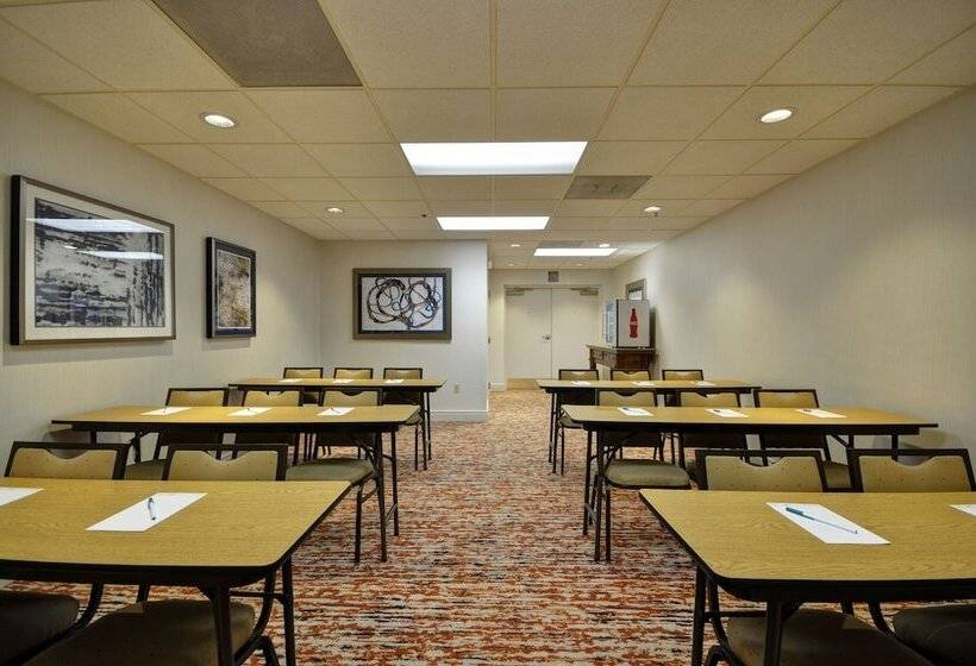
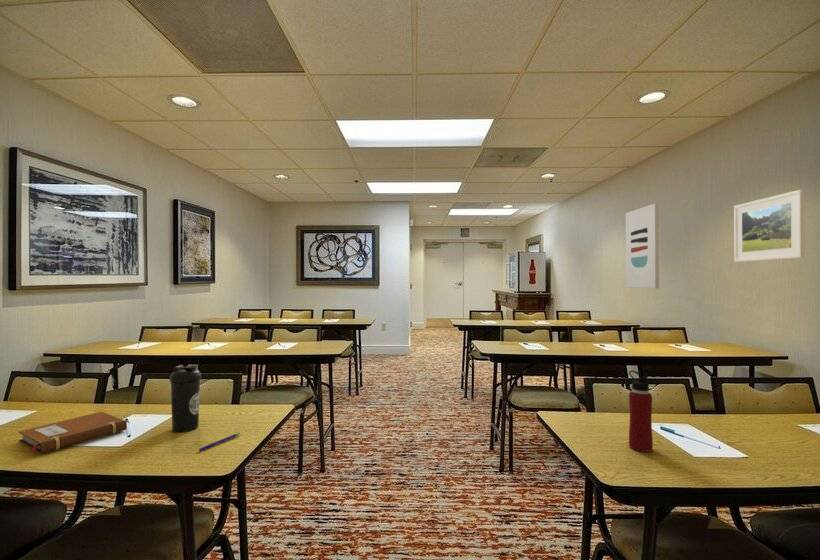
+ pen [198,432,241,452]
+ wall art [625,202,660,289]
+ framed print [733,189,805,263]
+ notebook [18,411,128,455]
+ water bottle [628,370,654,453]
+ water bottle [169,364,202,433]
